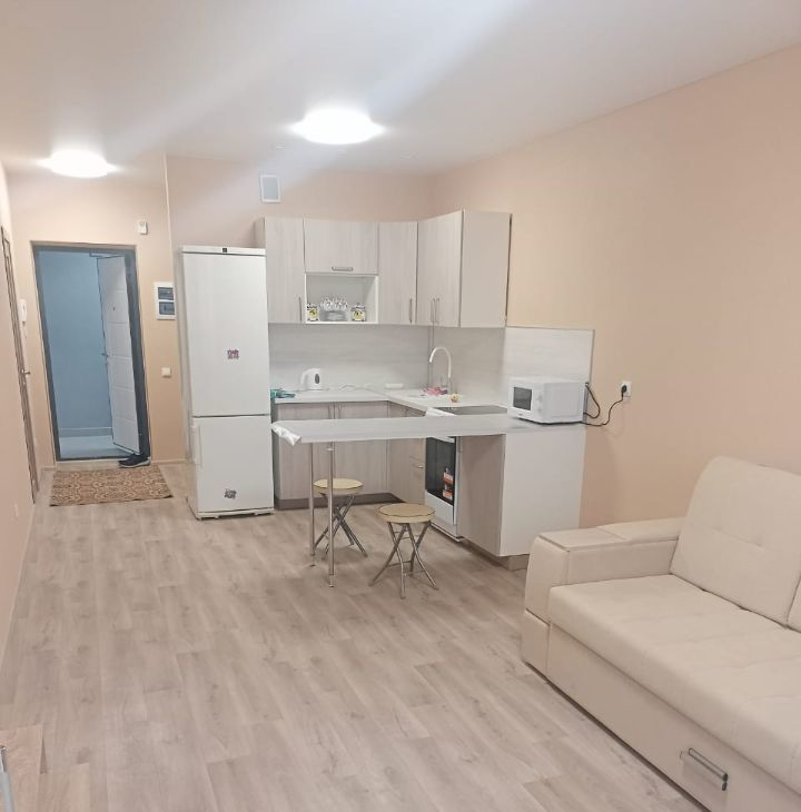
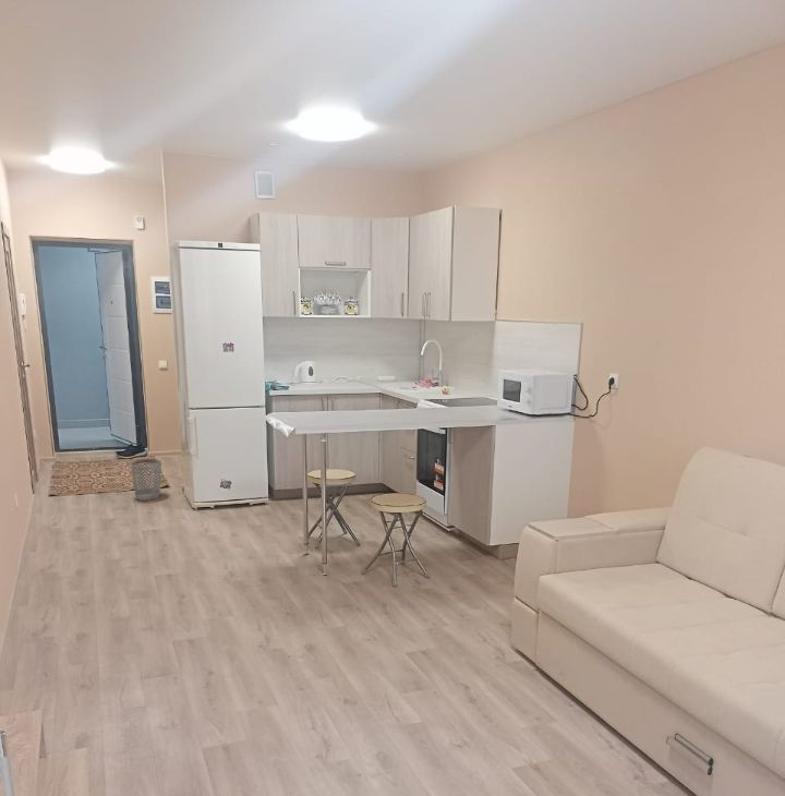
+ wastebasket [130,458,162,502]
